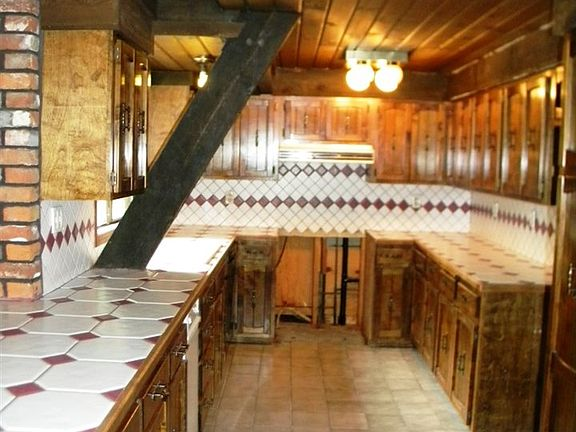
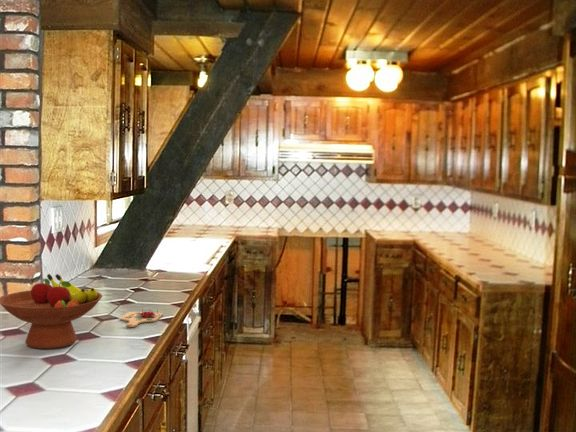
+ cutting board [119,308,164,328]
+ fruit bowl [0,273,103,350]
